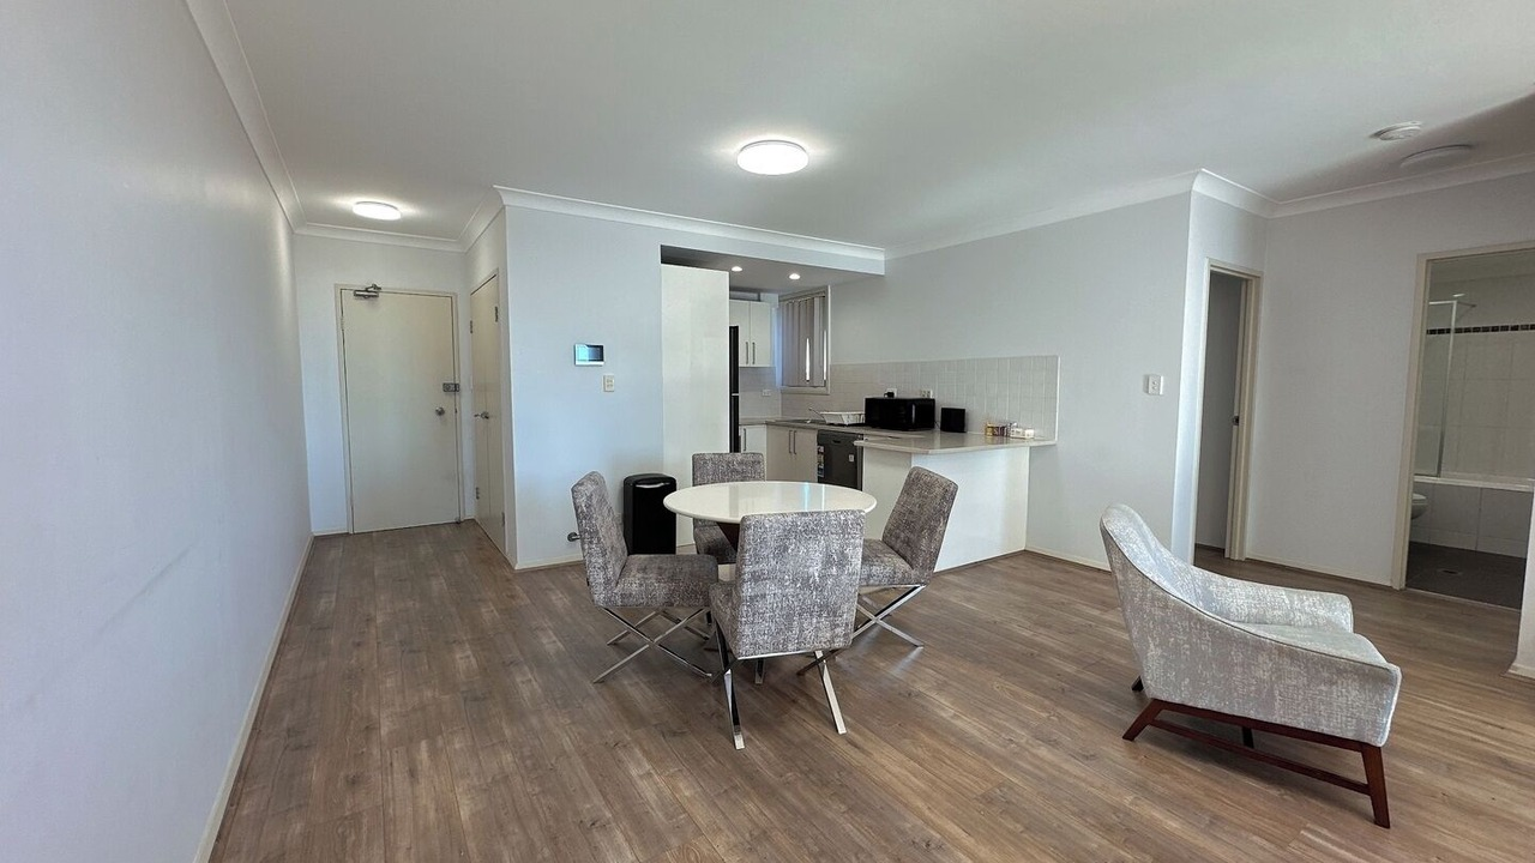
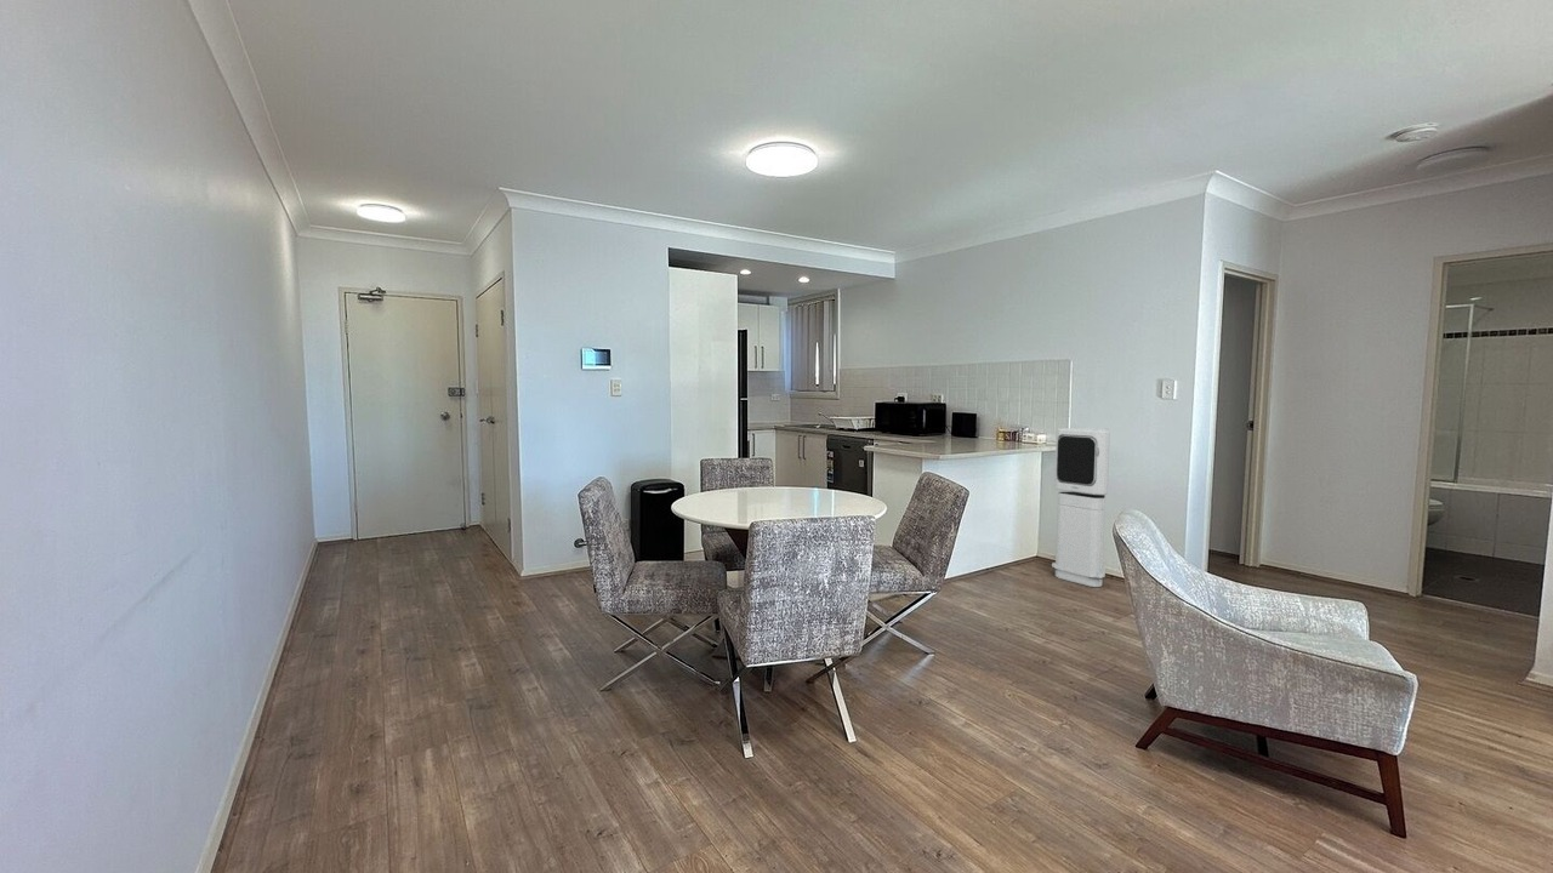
+ air purifier [1051,427,1111,588]
